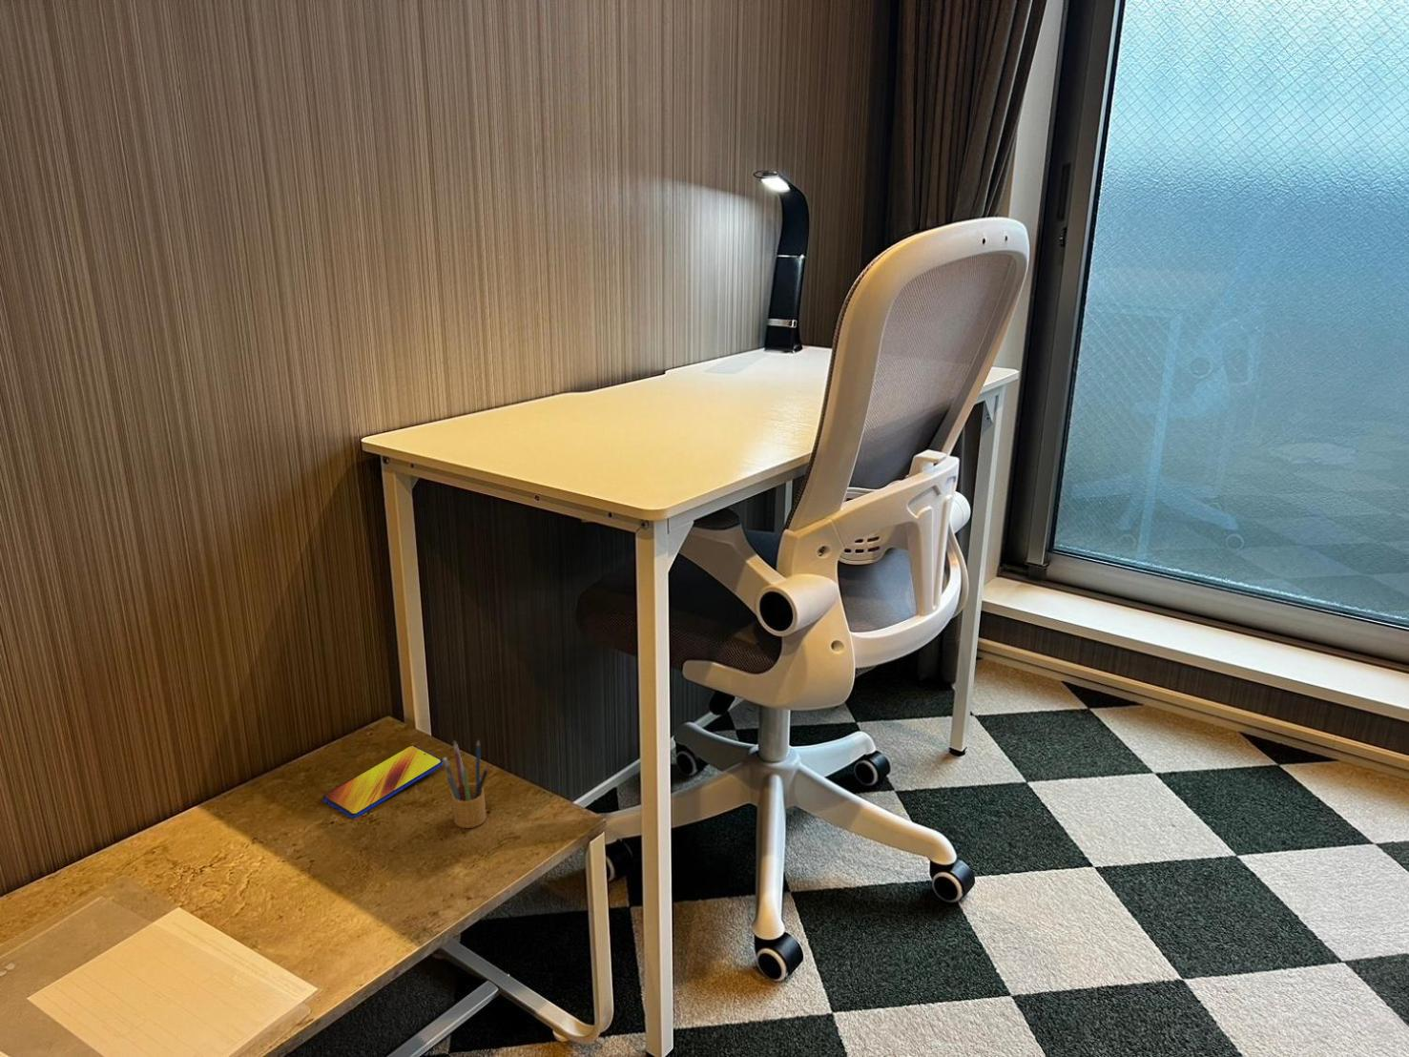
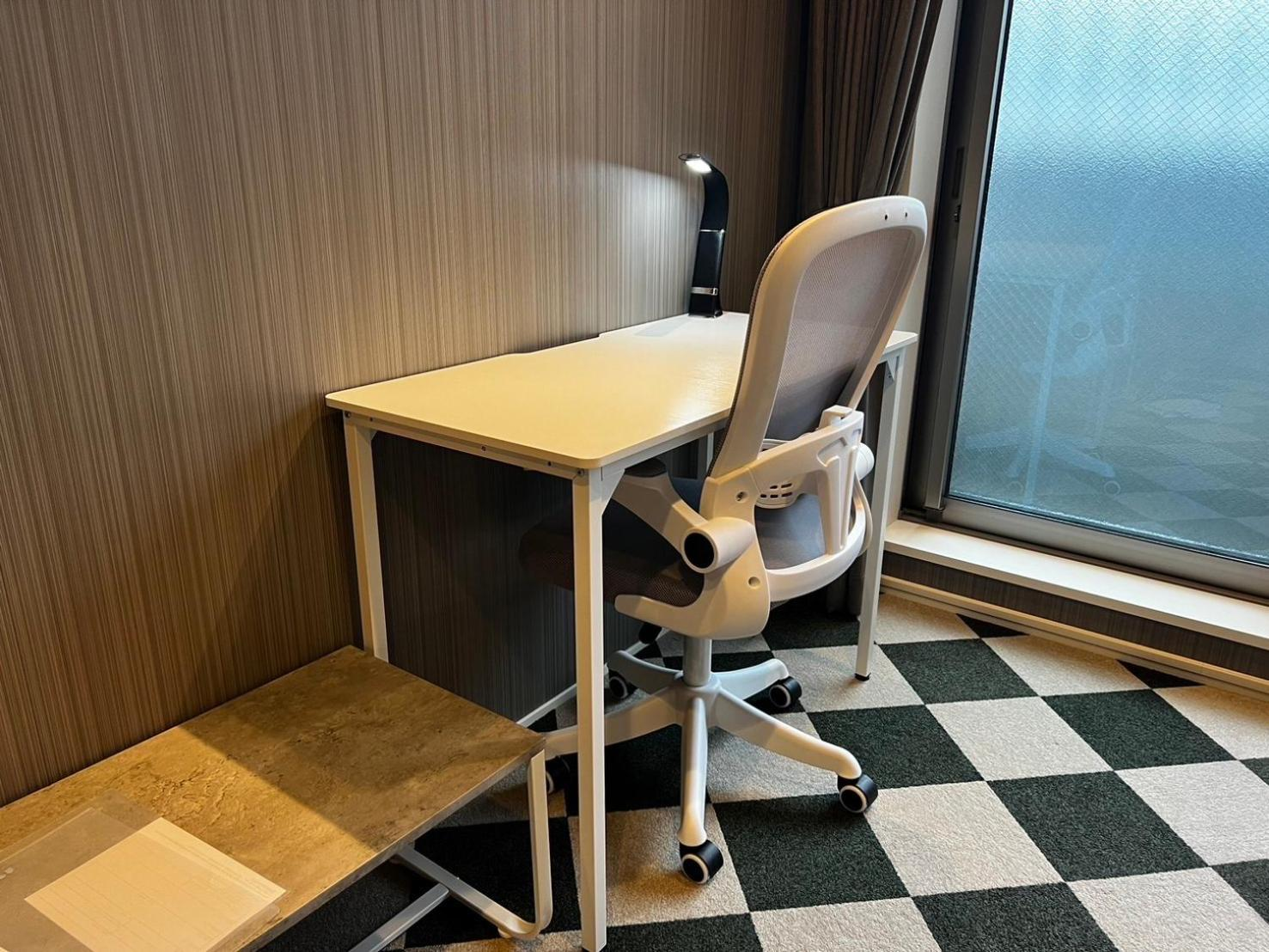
- pencil box [442,738,490,829]
- smartphone [322,744,444,818]
